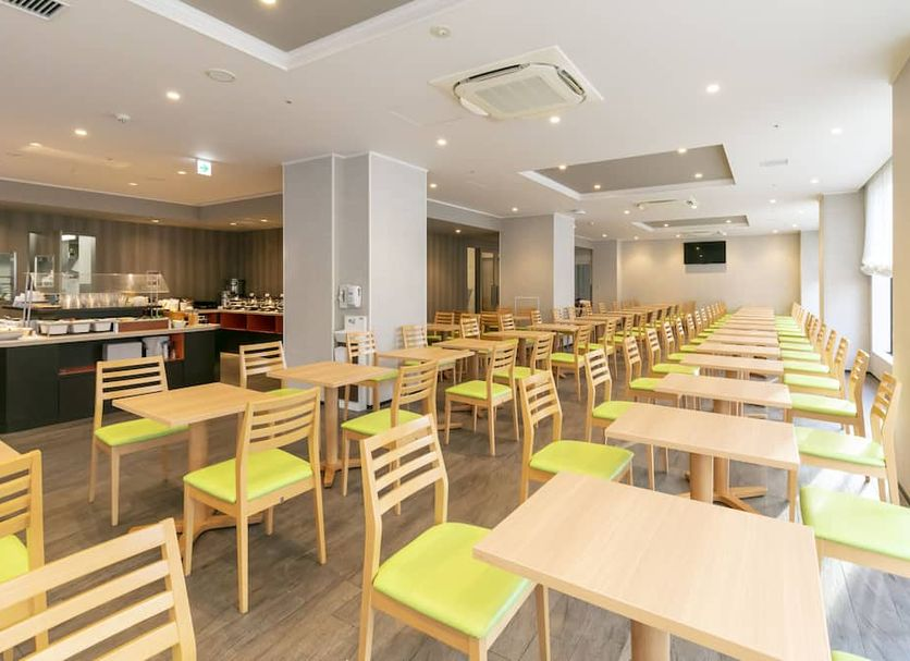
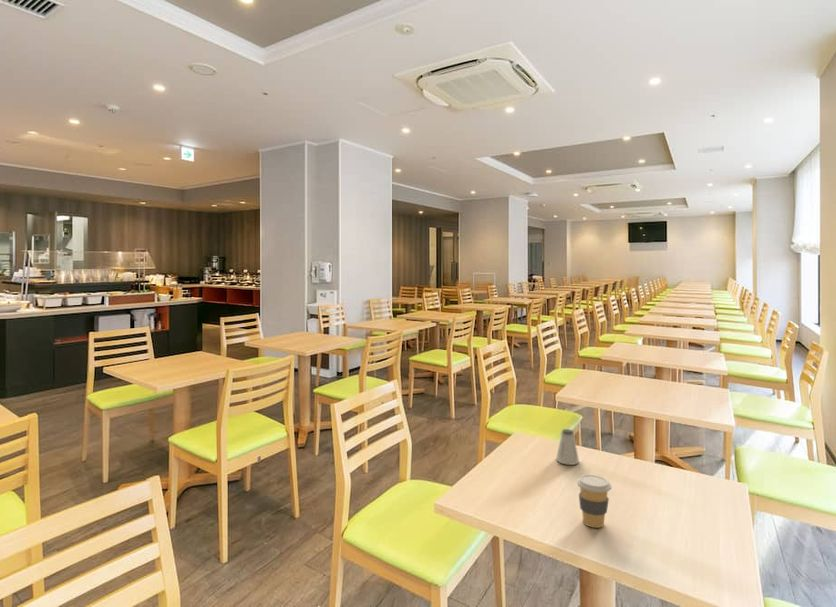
+ saltshaker [555,428,580,466]
+ coffee cup [576,474,612,529]
